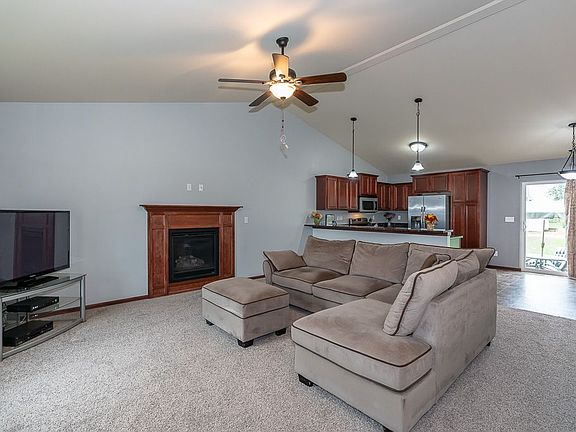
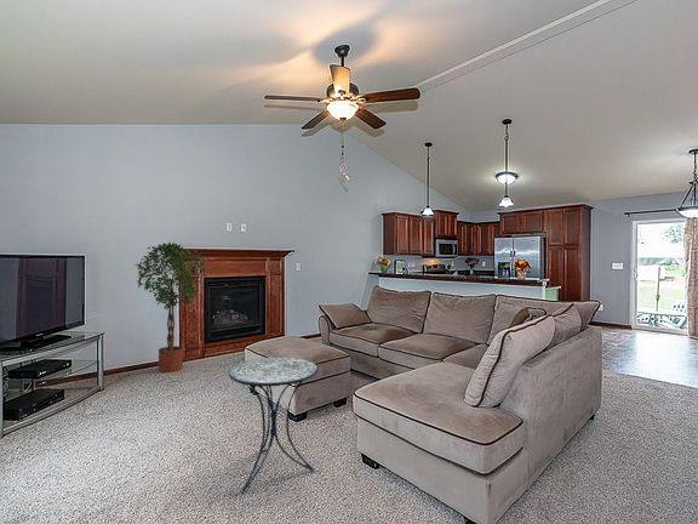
+ potted tree [133,241,206,374]
+ side table [228,355,319,494]
